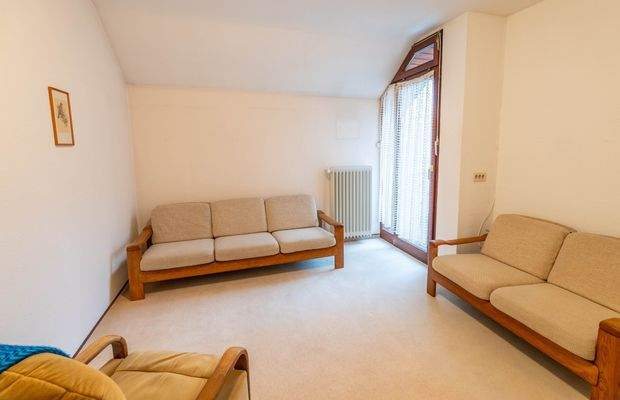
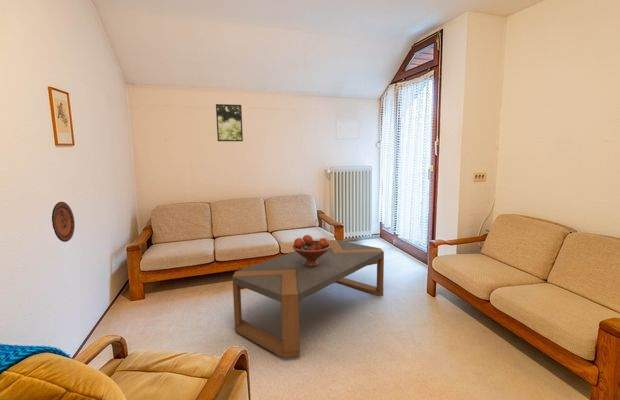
+ decorative plate [51,201,76,243]
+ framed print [215,103,244,142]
+ coffee table [232,239,385,359]
+ fruit bowl [292,234,331,267]
